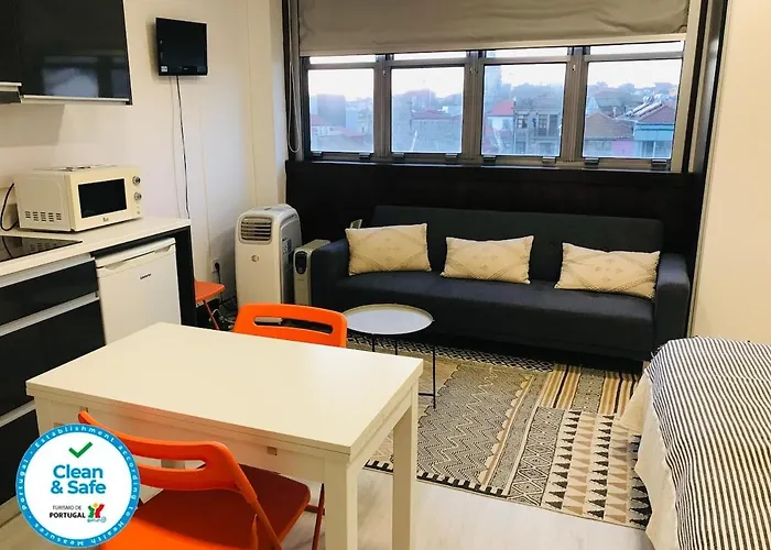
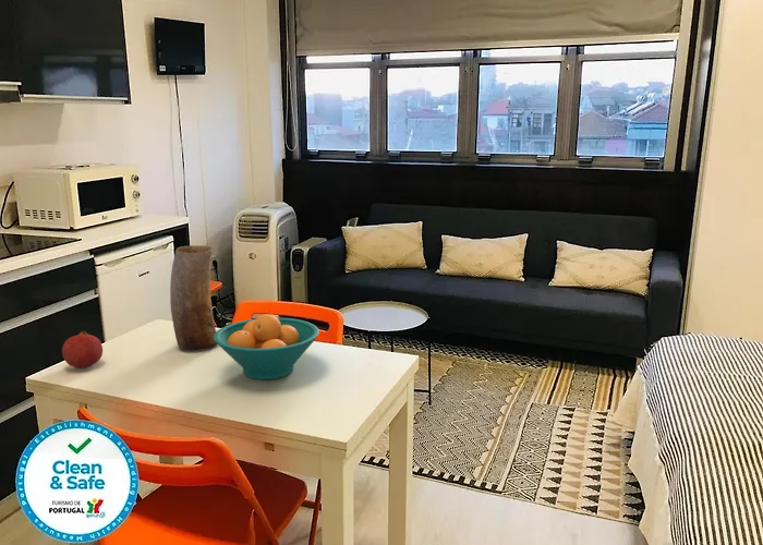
+ fruit [61,330,104,368]
+ fruit bowl [214,313,320,380]
+ vase [169,244,218,352]
